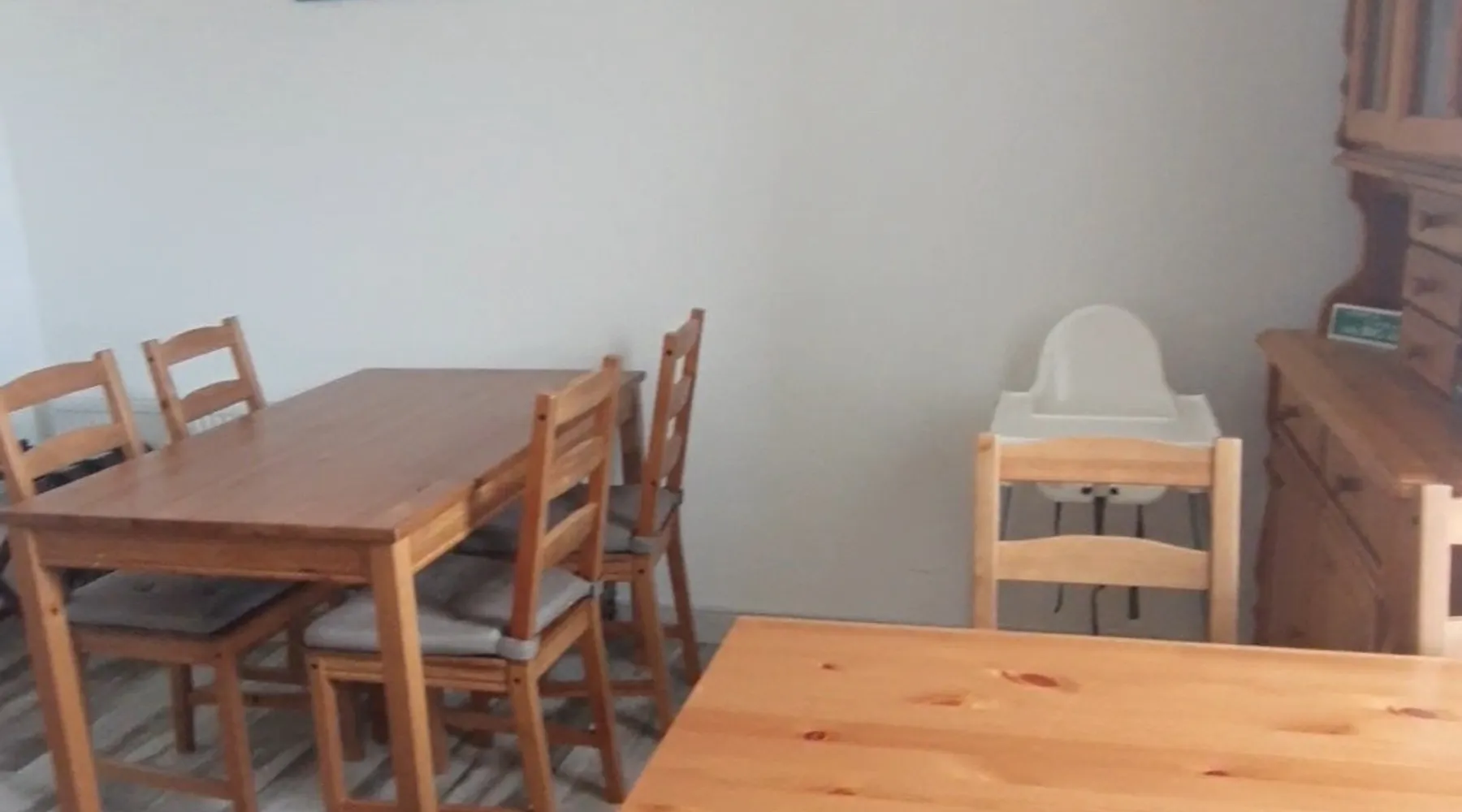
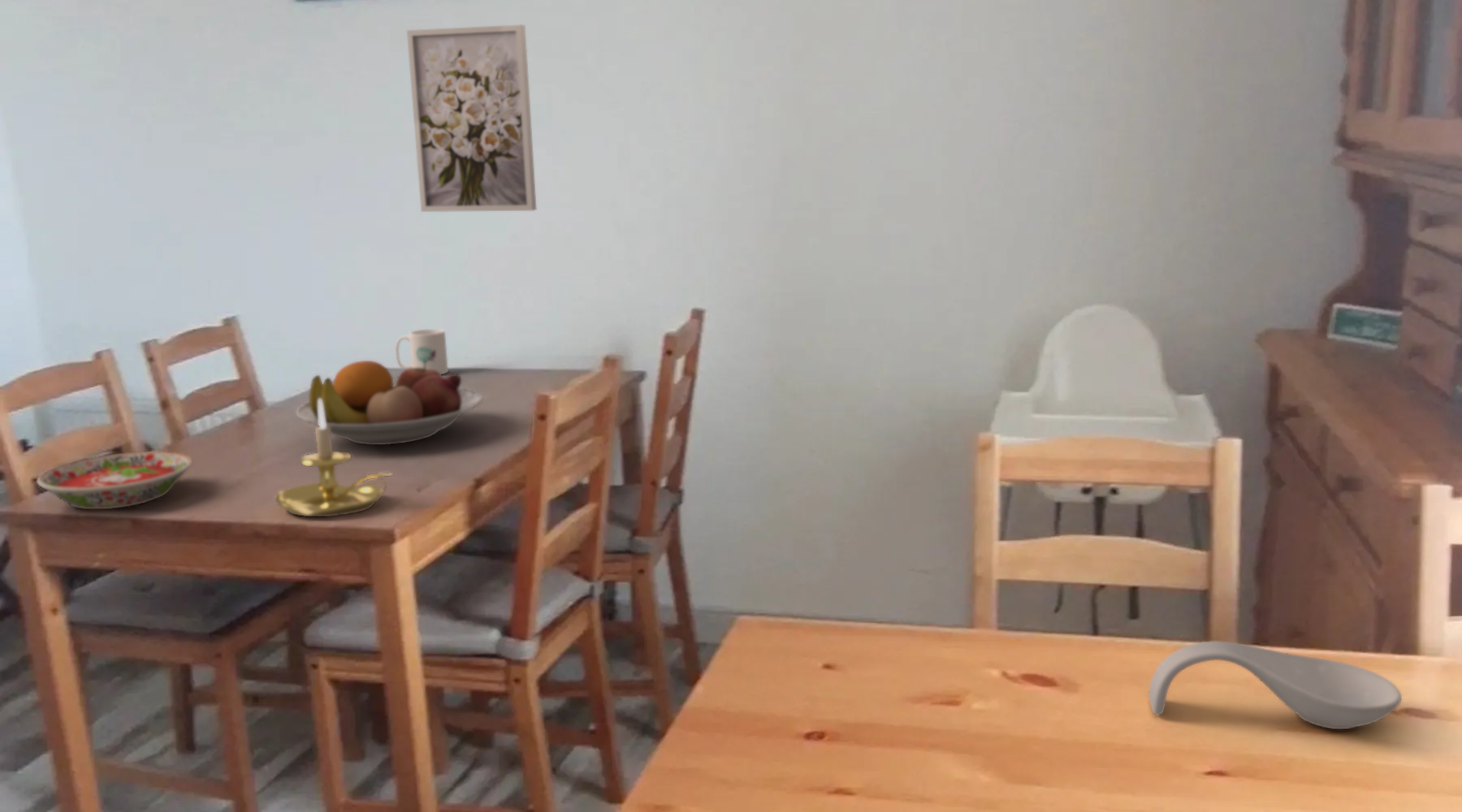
+ bowl [37,451,193,510]
+ fruit bowl [295,360,483,446]
+ candle holder [275,399,395,517]
+ wall art [406,24,537,213]
+ mug [395,328,449,375]
+ spoon rest [1148,641,1403,730]
